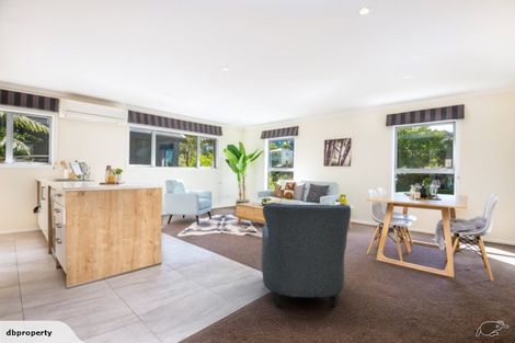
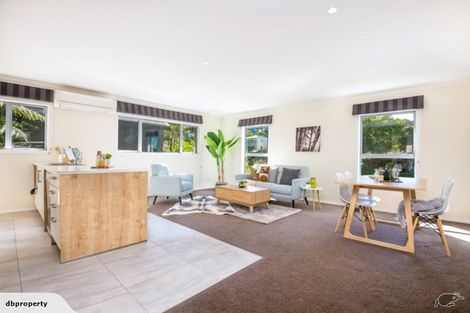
- armchair [261,202,352,308]
